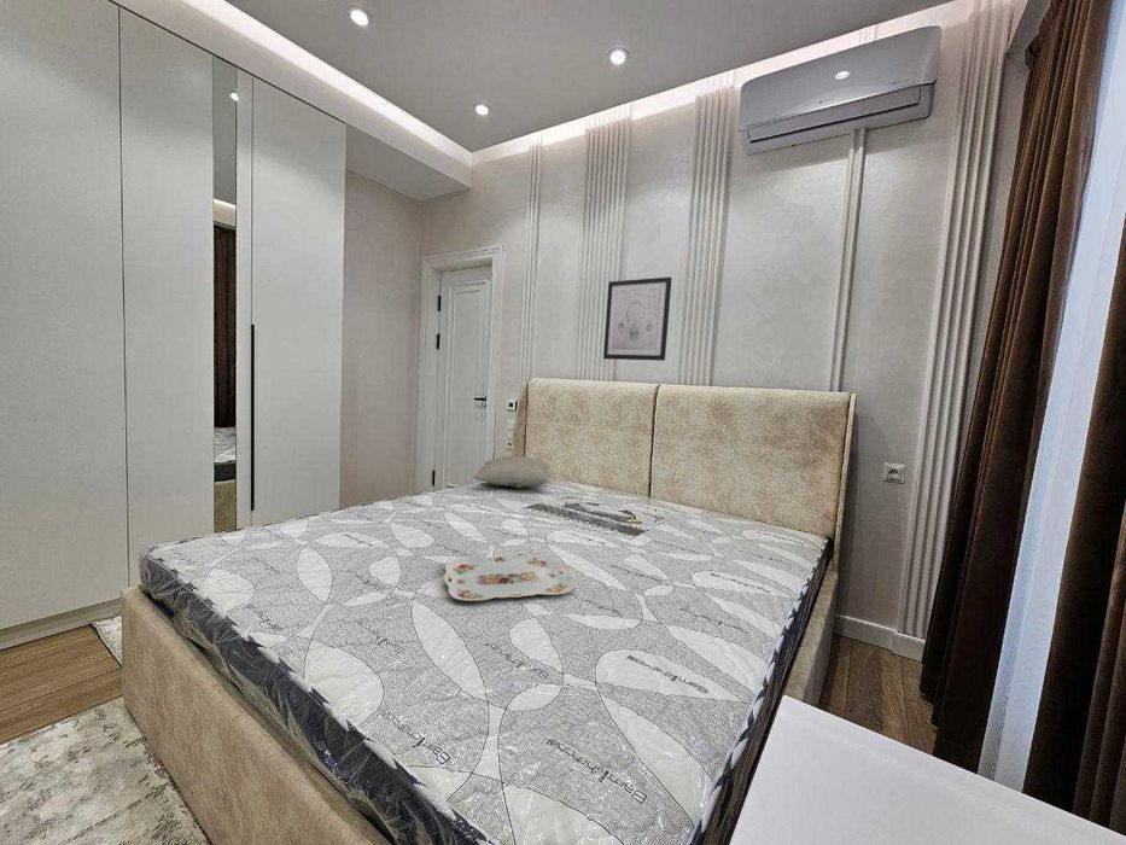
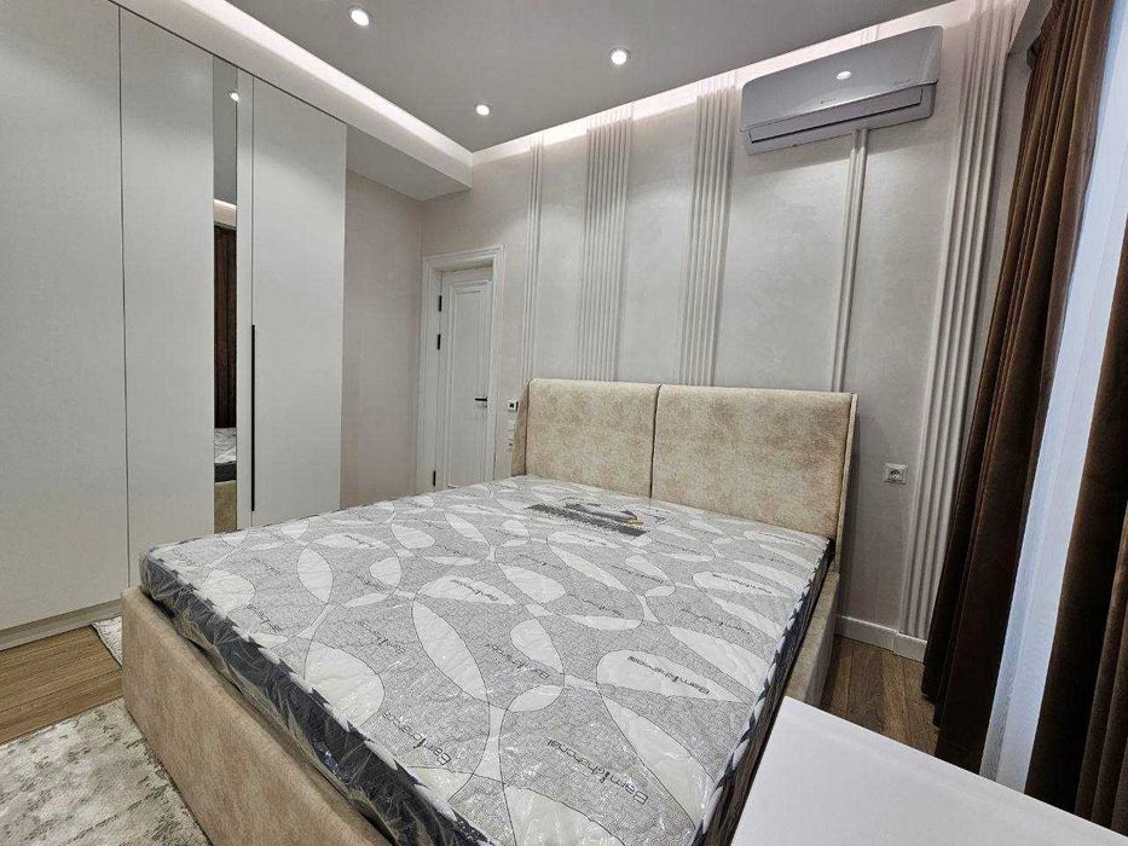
- pillow [472,455,550,489]
- serving tray [442,553,574,602]
- wall art [602,276,673,362]
